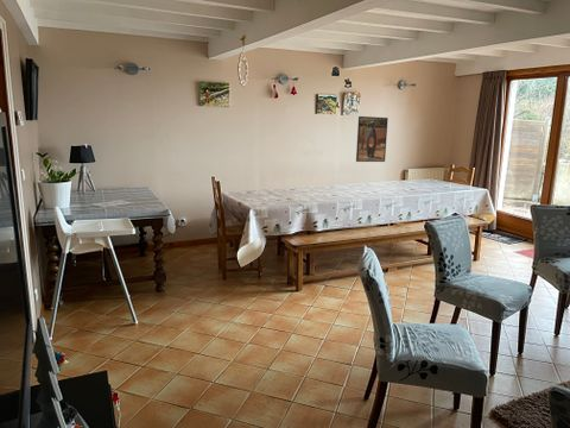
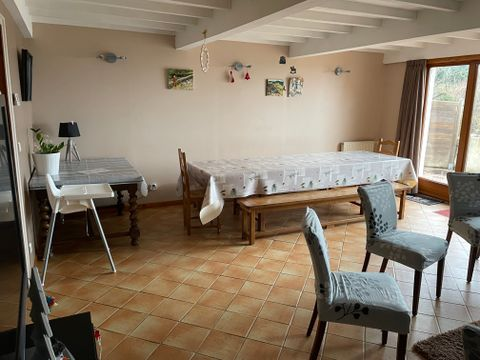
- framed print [355,115,390,163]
